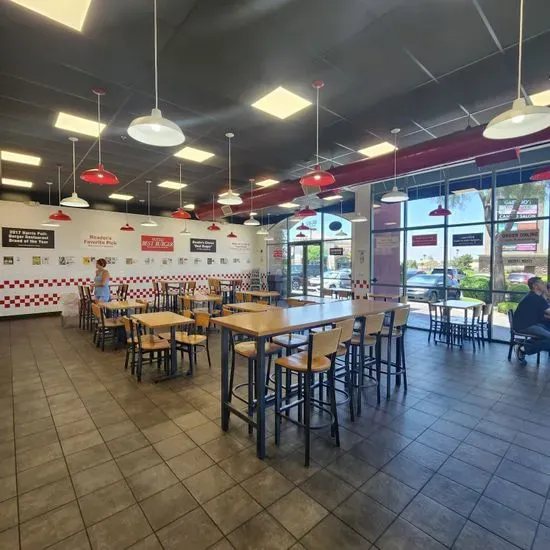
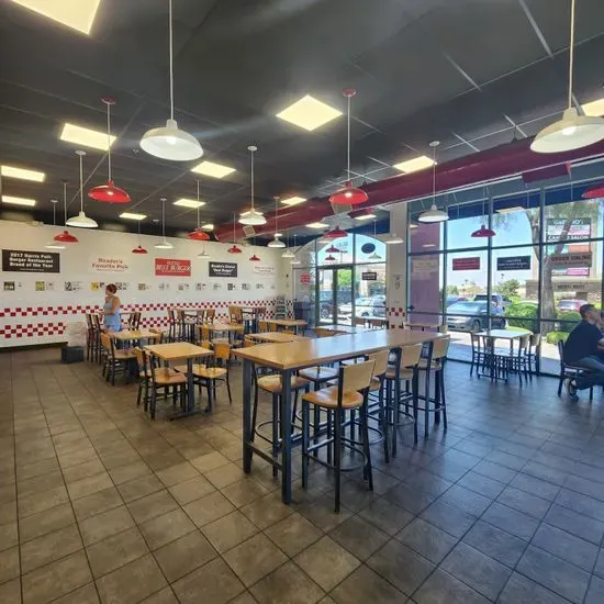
+ speaker [60,345,85,365]
